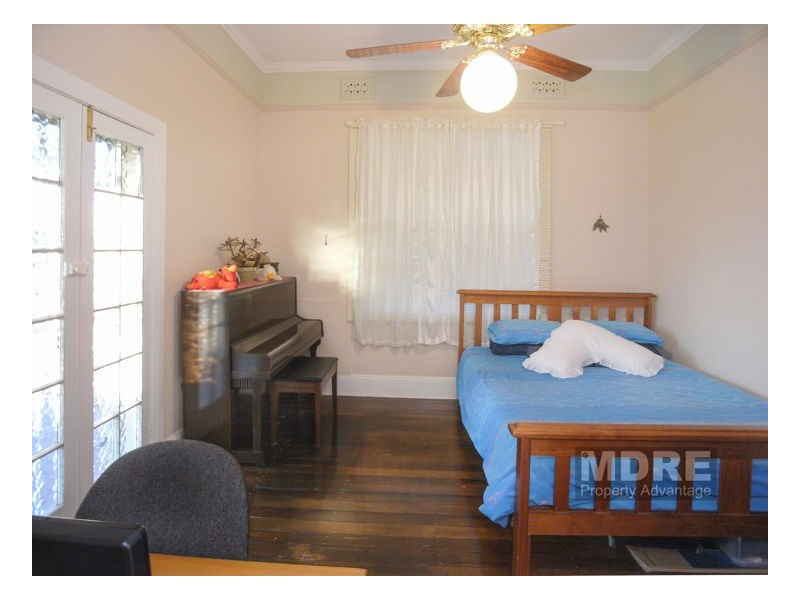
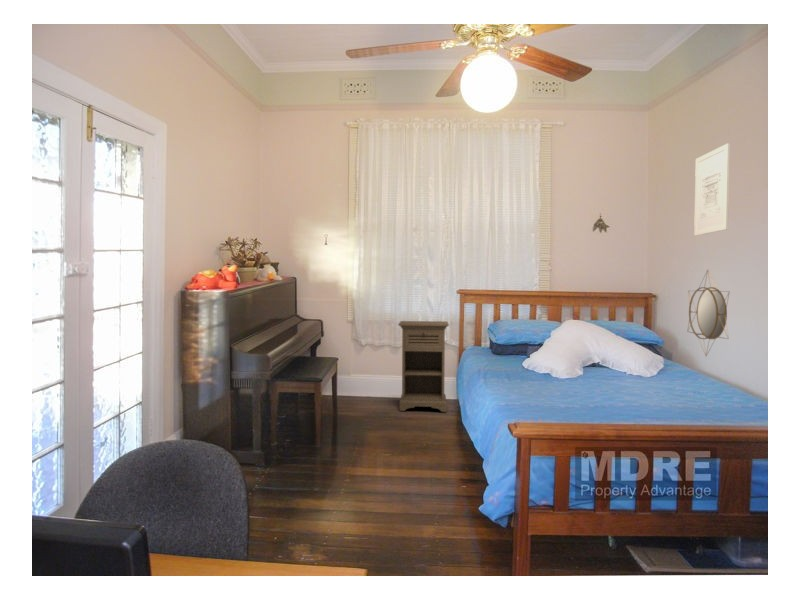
+ home mirror [686,269,730,357]
+ wall art [693,142,731,237]
+ nightstand [397,320,450,413]
